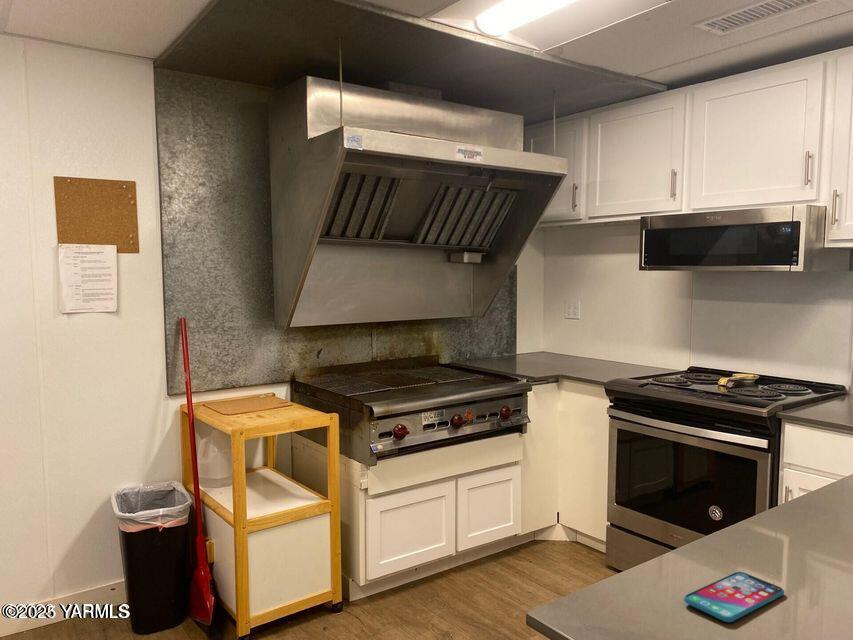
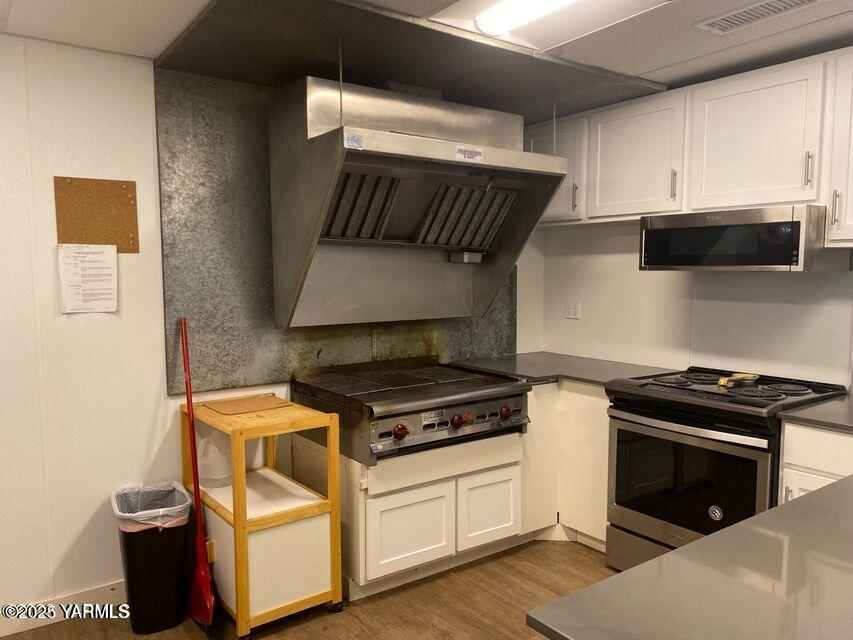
- smartphone [683,571,785,623]
